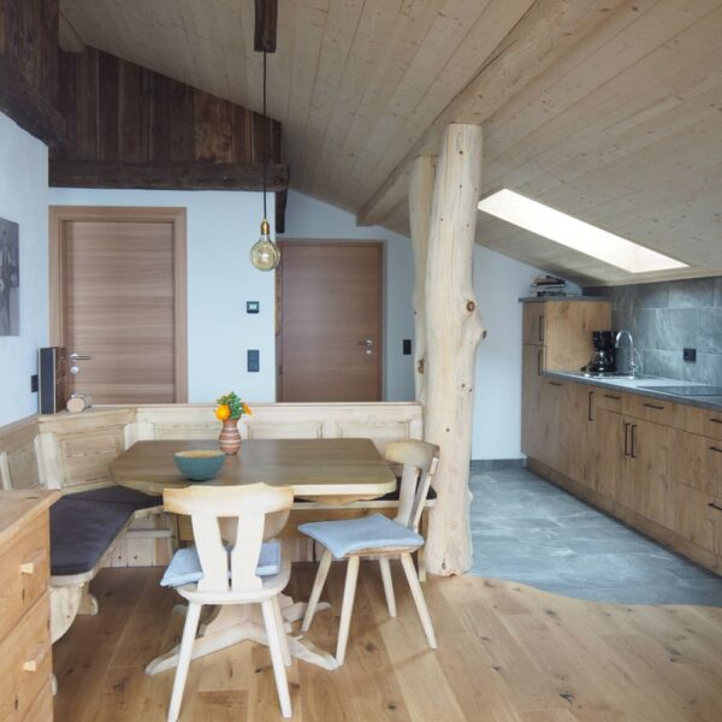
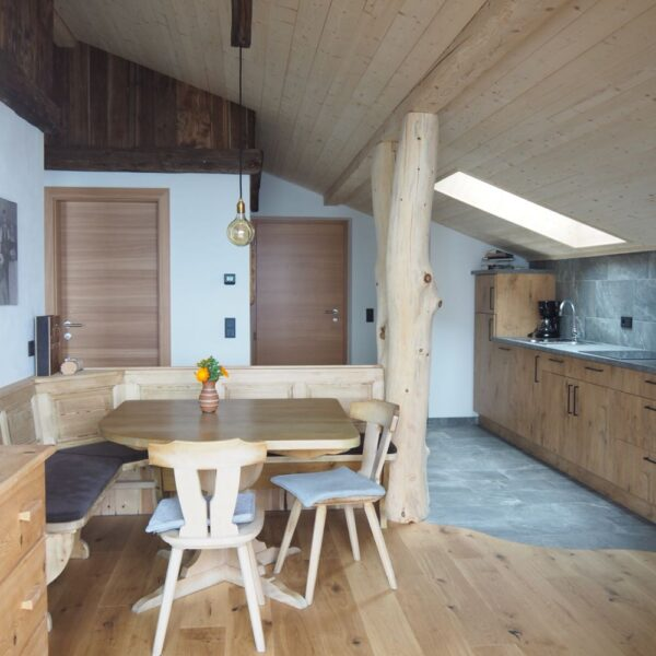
- cereal bowl [173,449,227,481]
